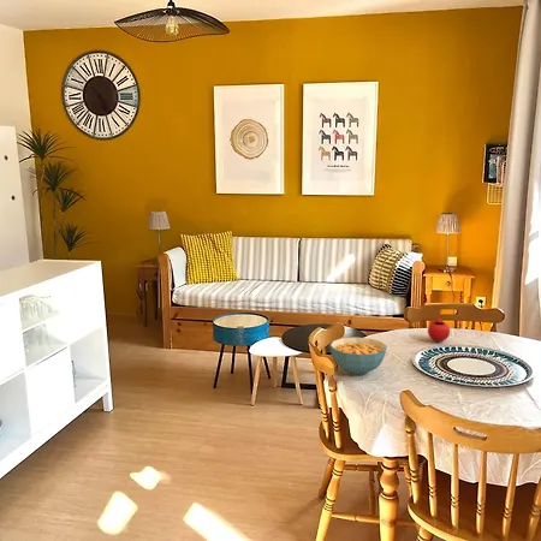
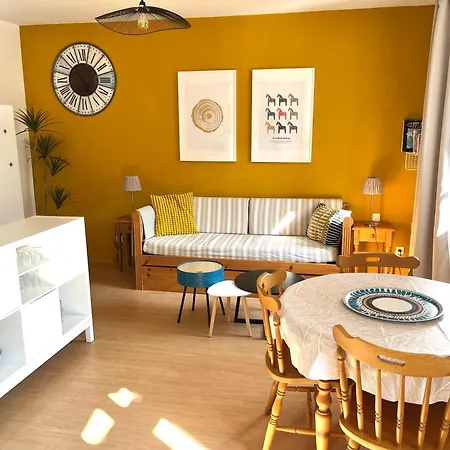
- fruit [427,316,451,343]
- cereal bowl [329,337,388,376]
